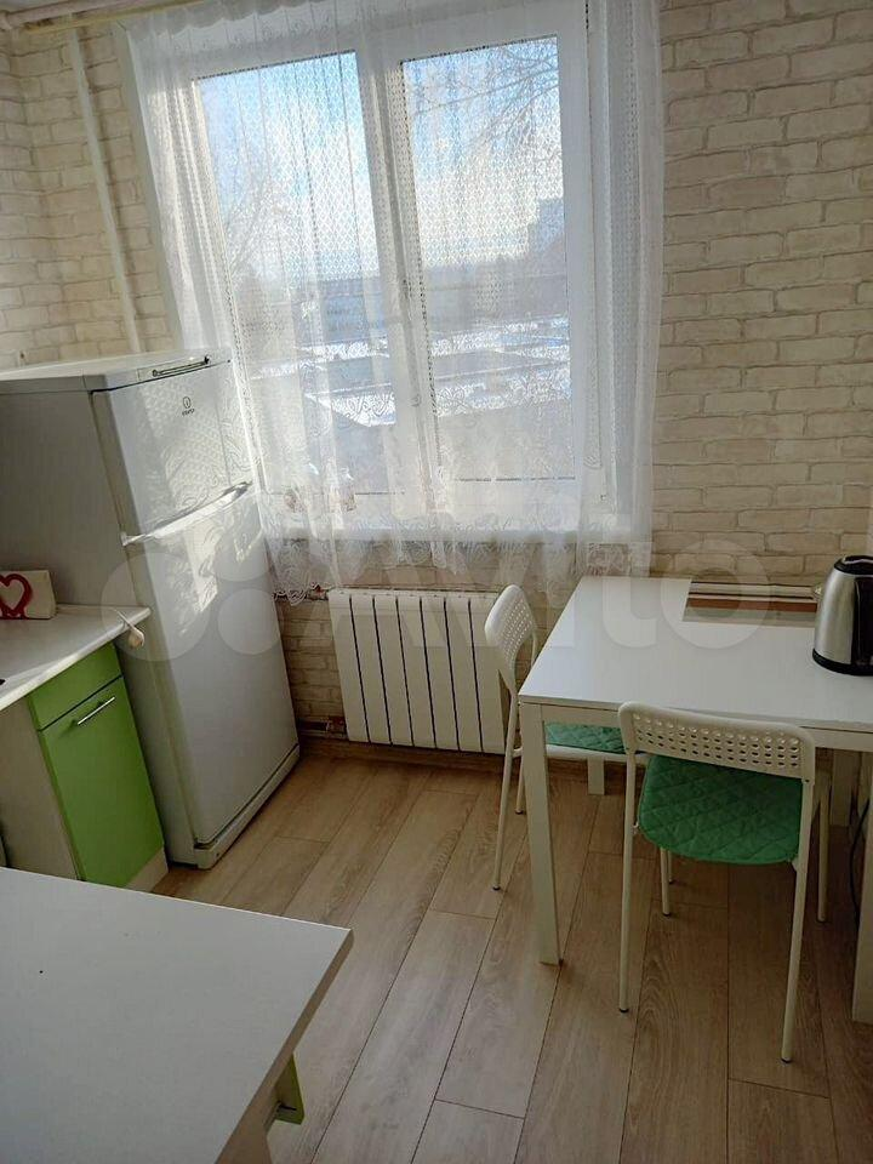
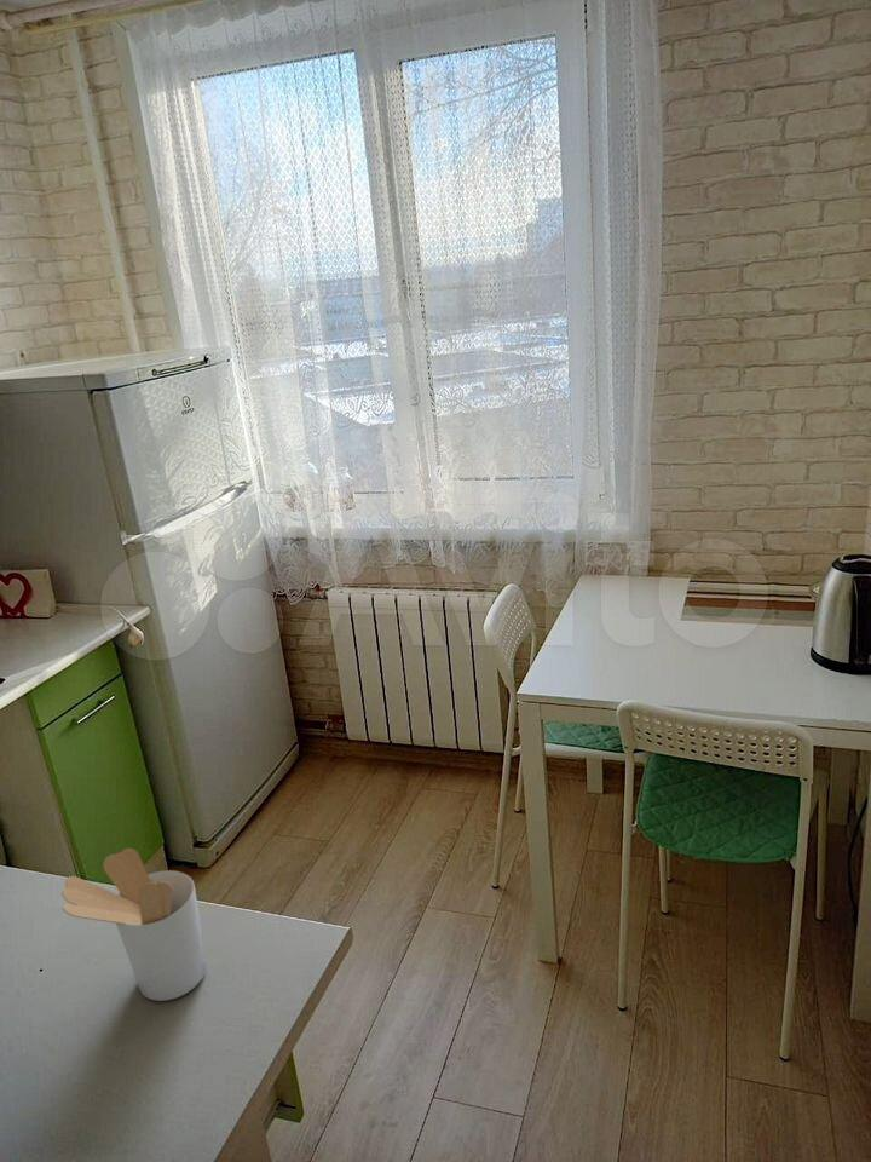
+ utensil holder [60,847,207,1002]
